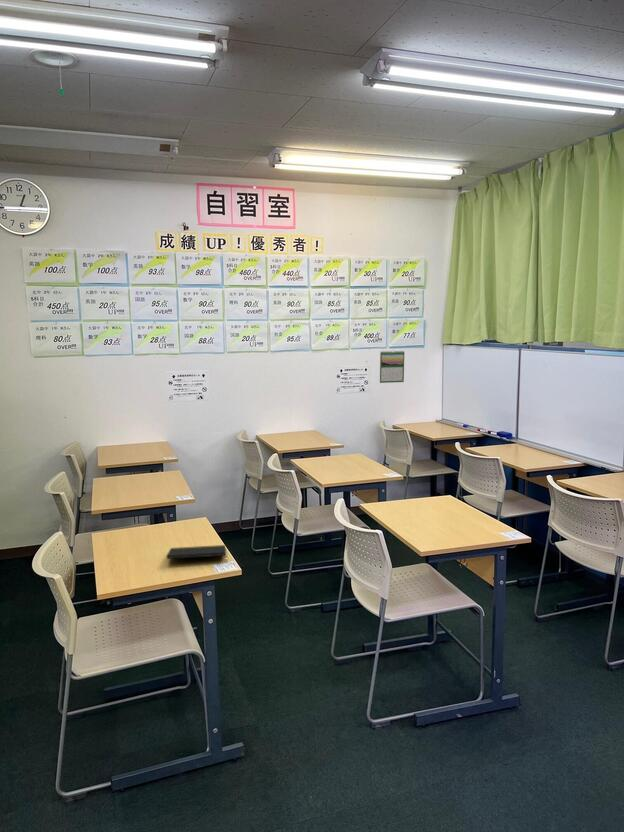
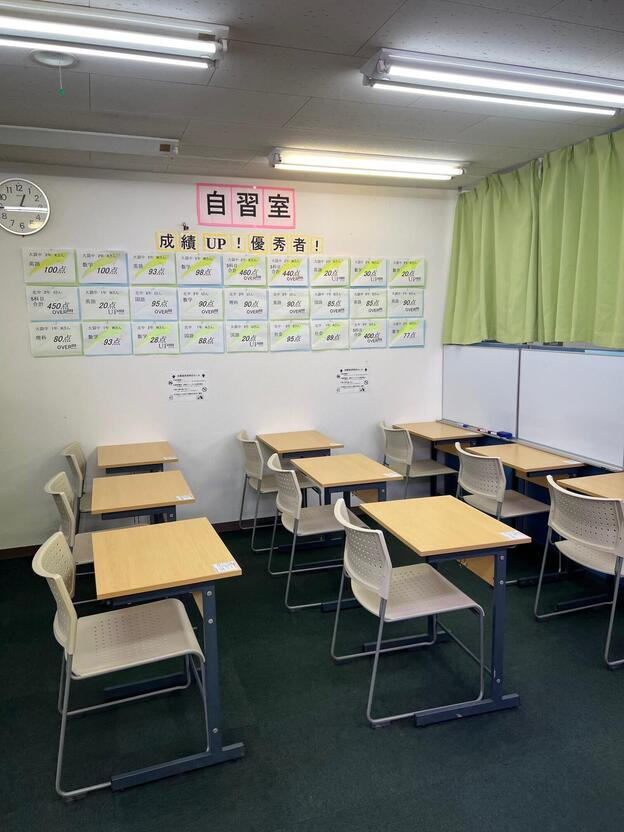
- notepad [166,544,228,563]
- calendar [379,349,405,384]
